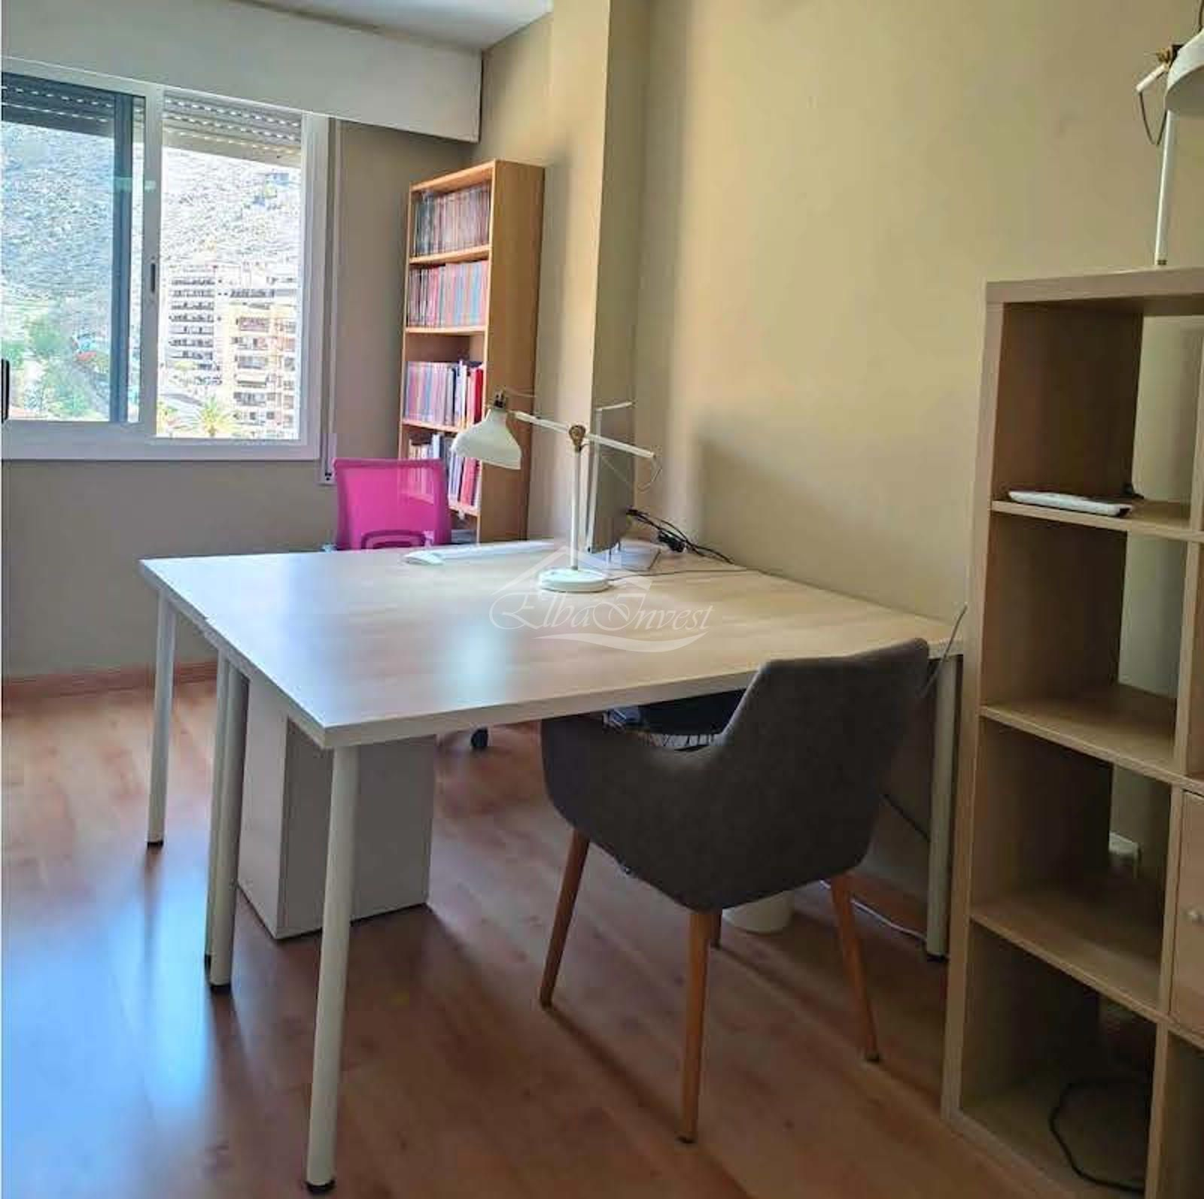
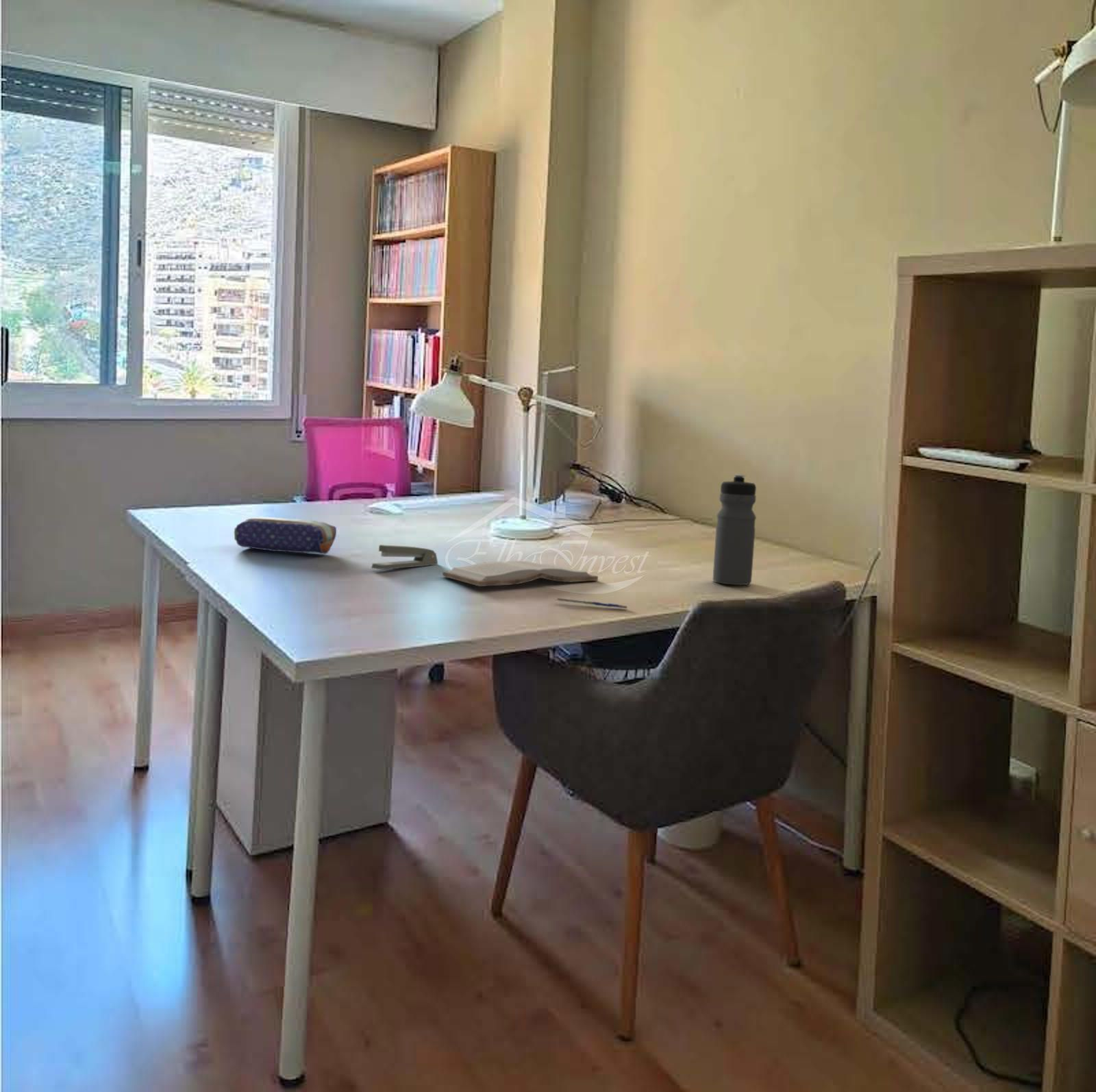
+ water bottle [712,473,757,586]
+ pen [554,597,628,610]
+ pencil case [234,516,337,555]
+ stapler [371,544,438,570]
+ book [442,560,599,587]
